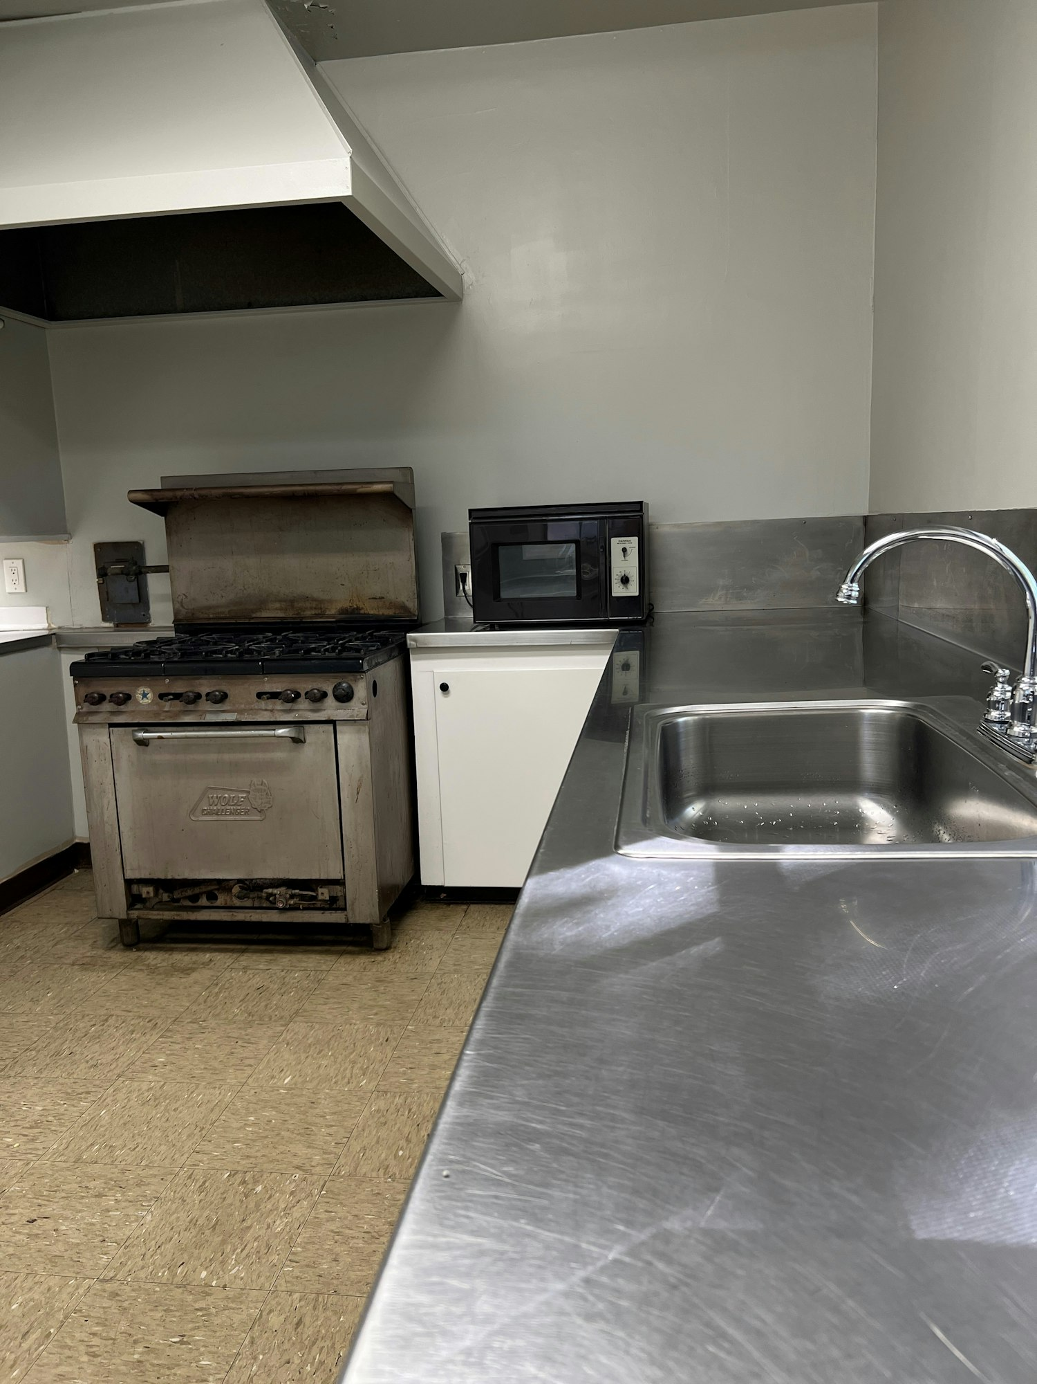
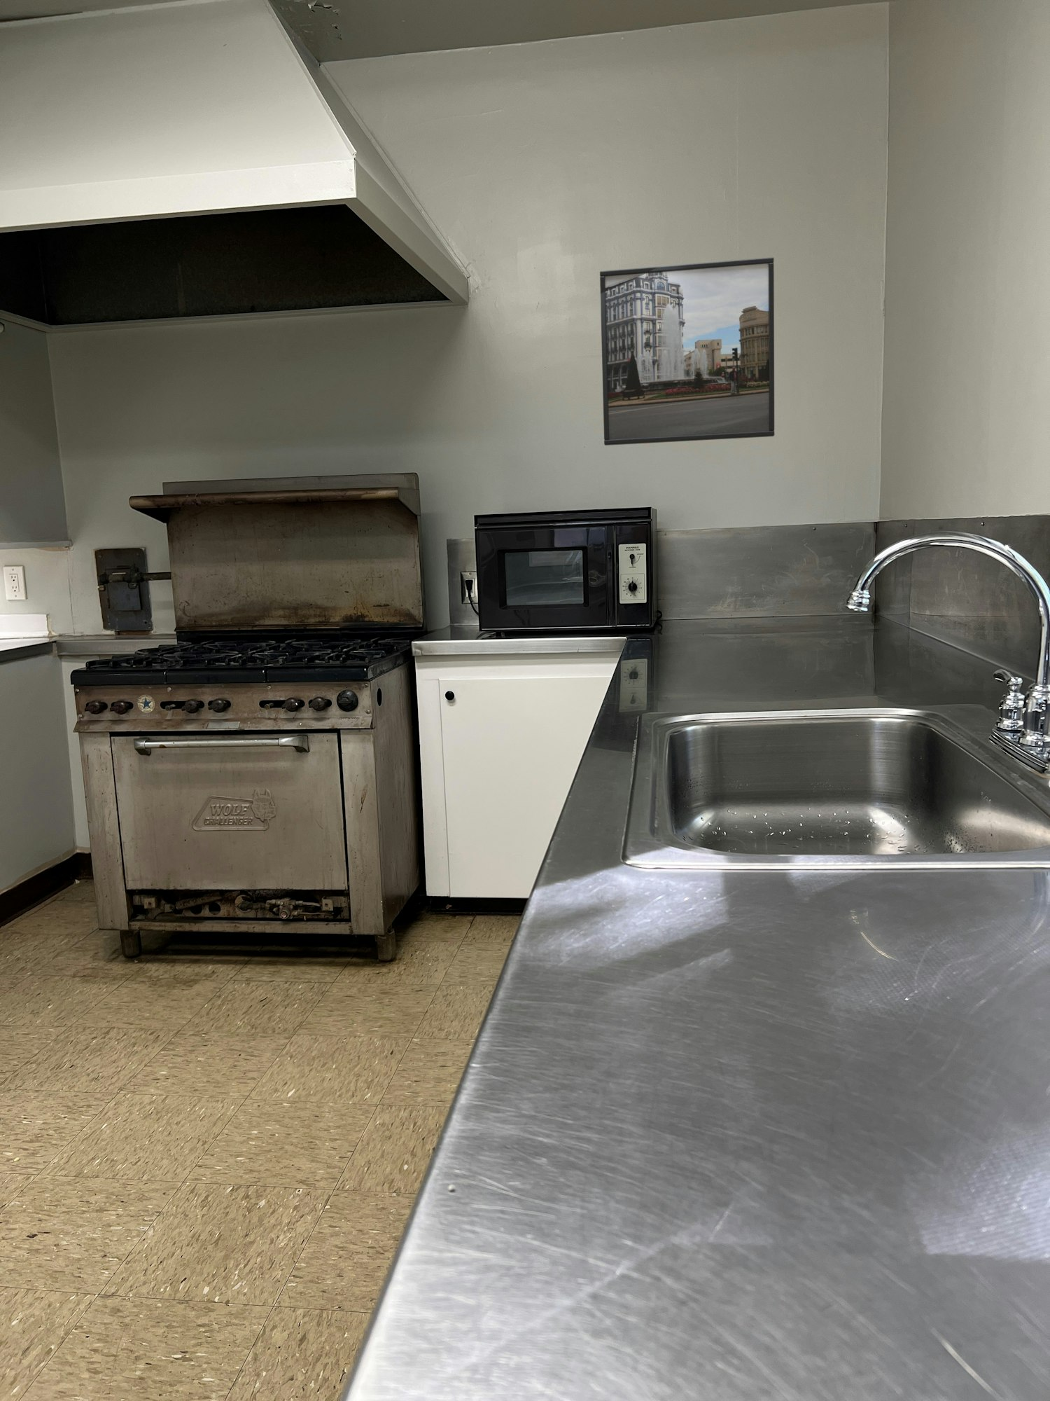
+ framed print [599,256,775,446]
